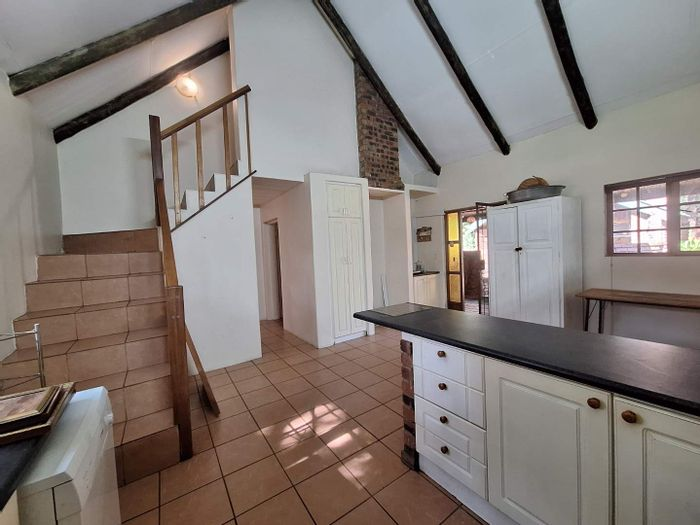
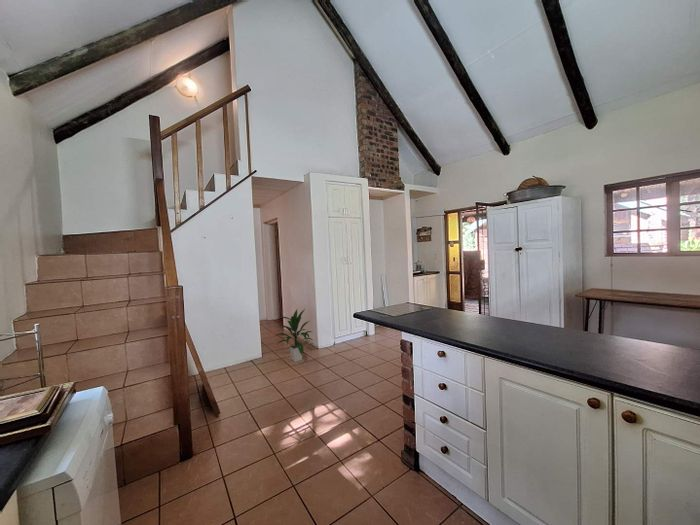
+ indoor plant [273,307,314,363]
